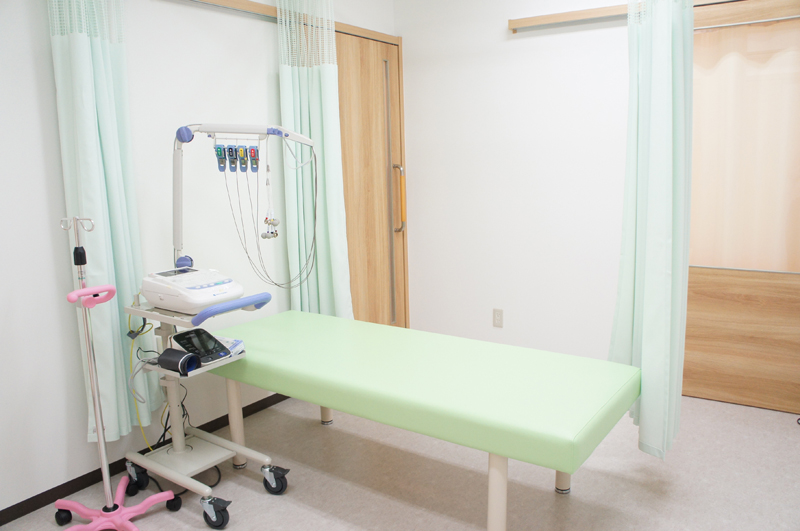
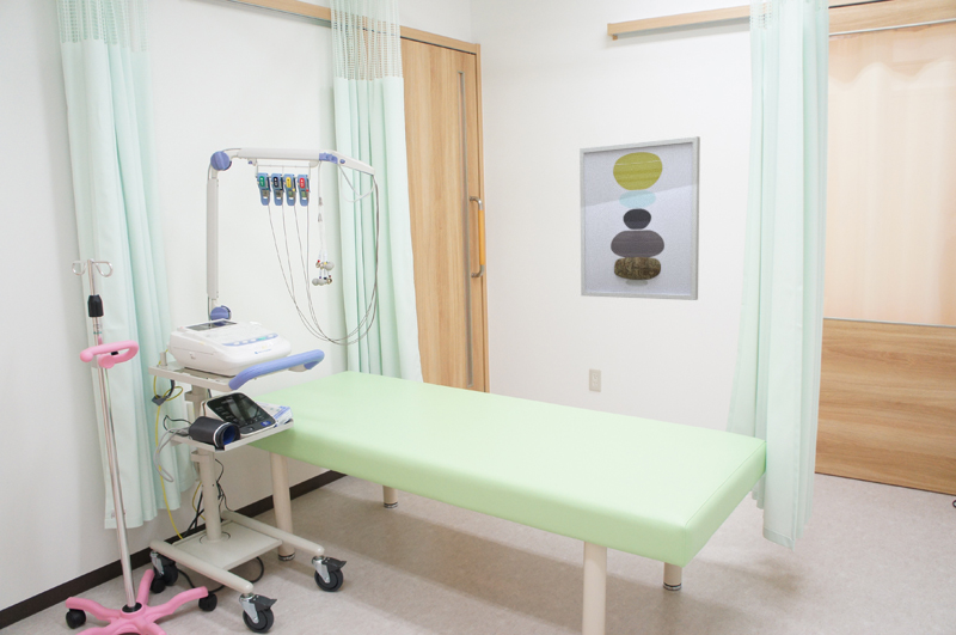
+ wall art [578,135,701,301]
